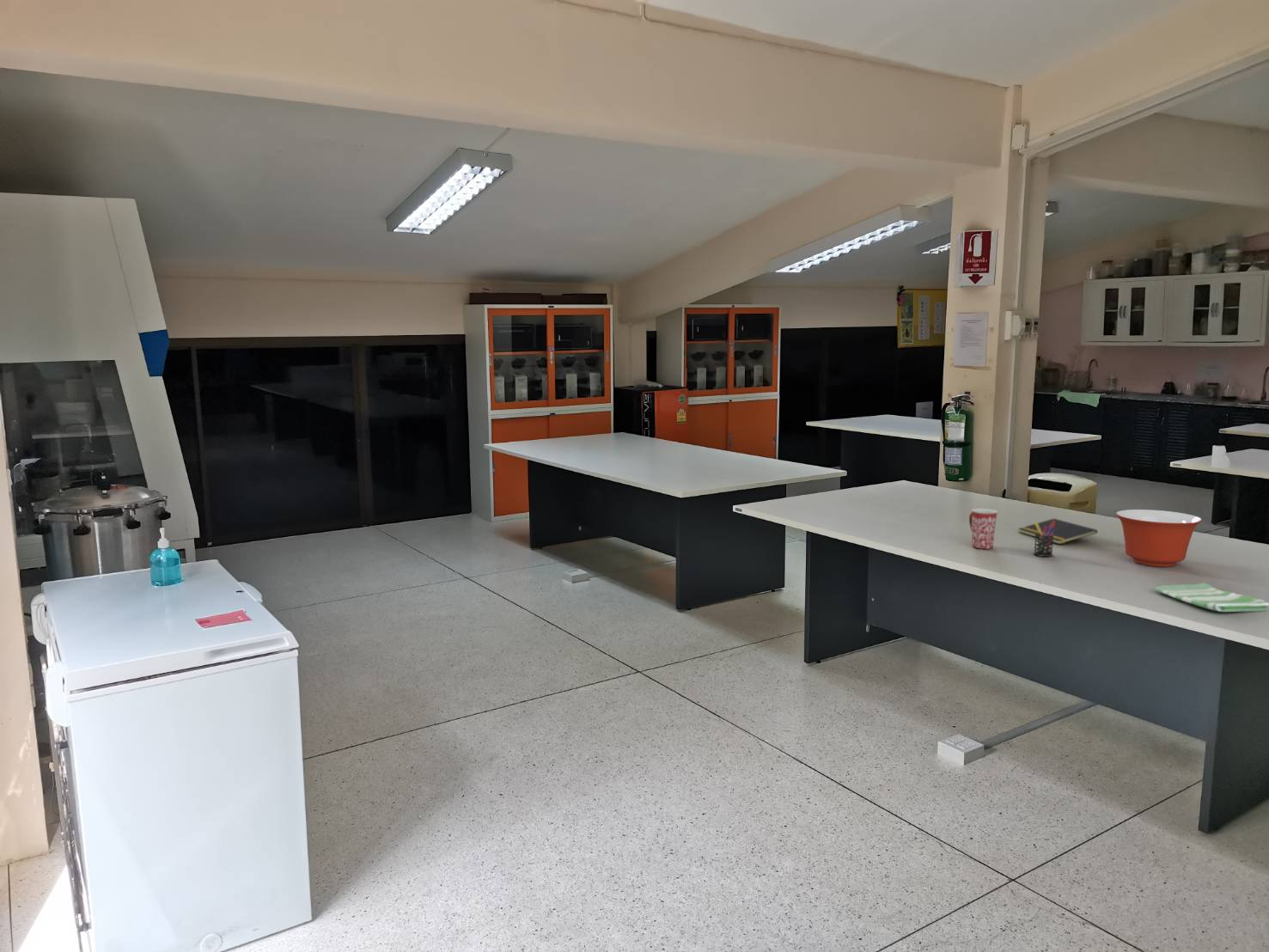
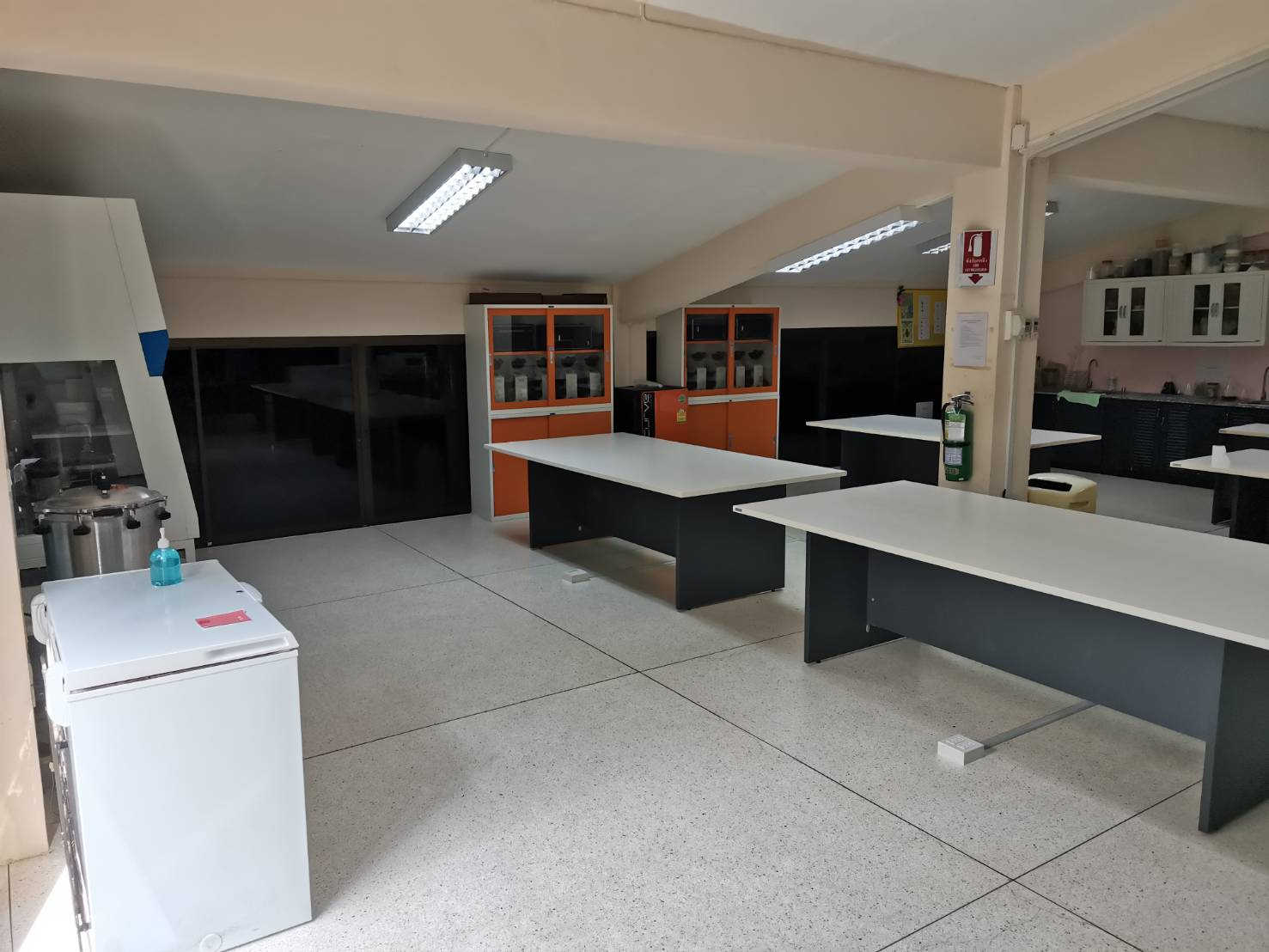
- dish towel [1153,582,1269,613]
- pen holder [1033,521,1055,558]
- mug [968,508,998,550]
- mixing bowl [1115,509,1203,567]
- notepad [1017,517,1098,545]
